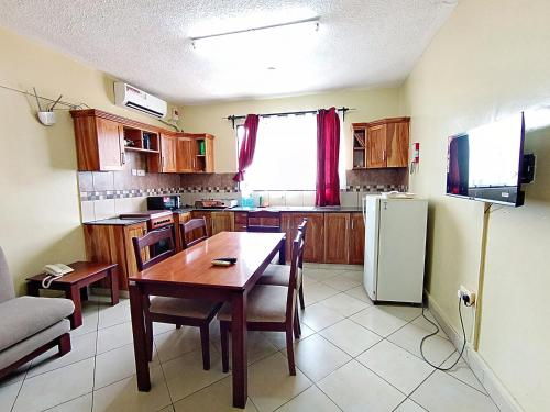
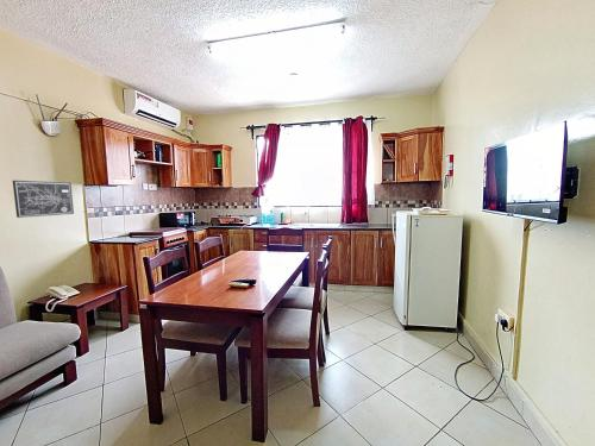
+ wall art [12,180,75,219]
